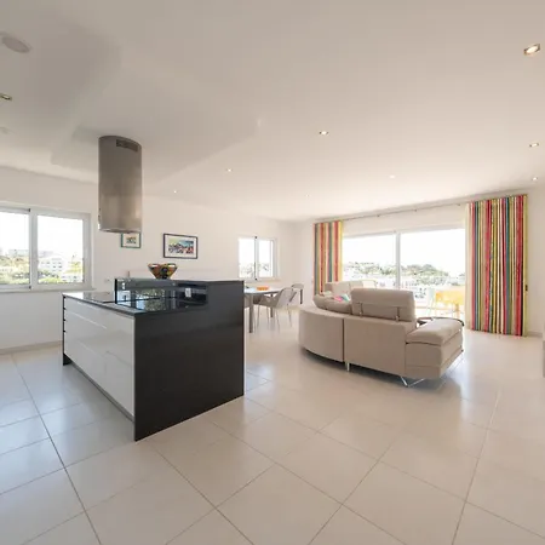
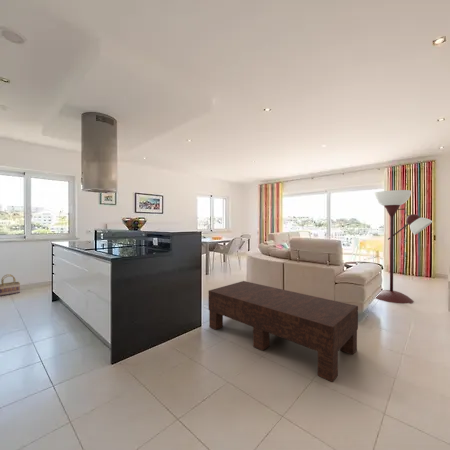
+ coffee table [208,280,359,383]
+ floor lamp [373,189,434,304]
+ basket [0,273,21,297]
